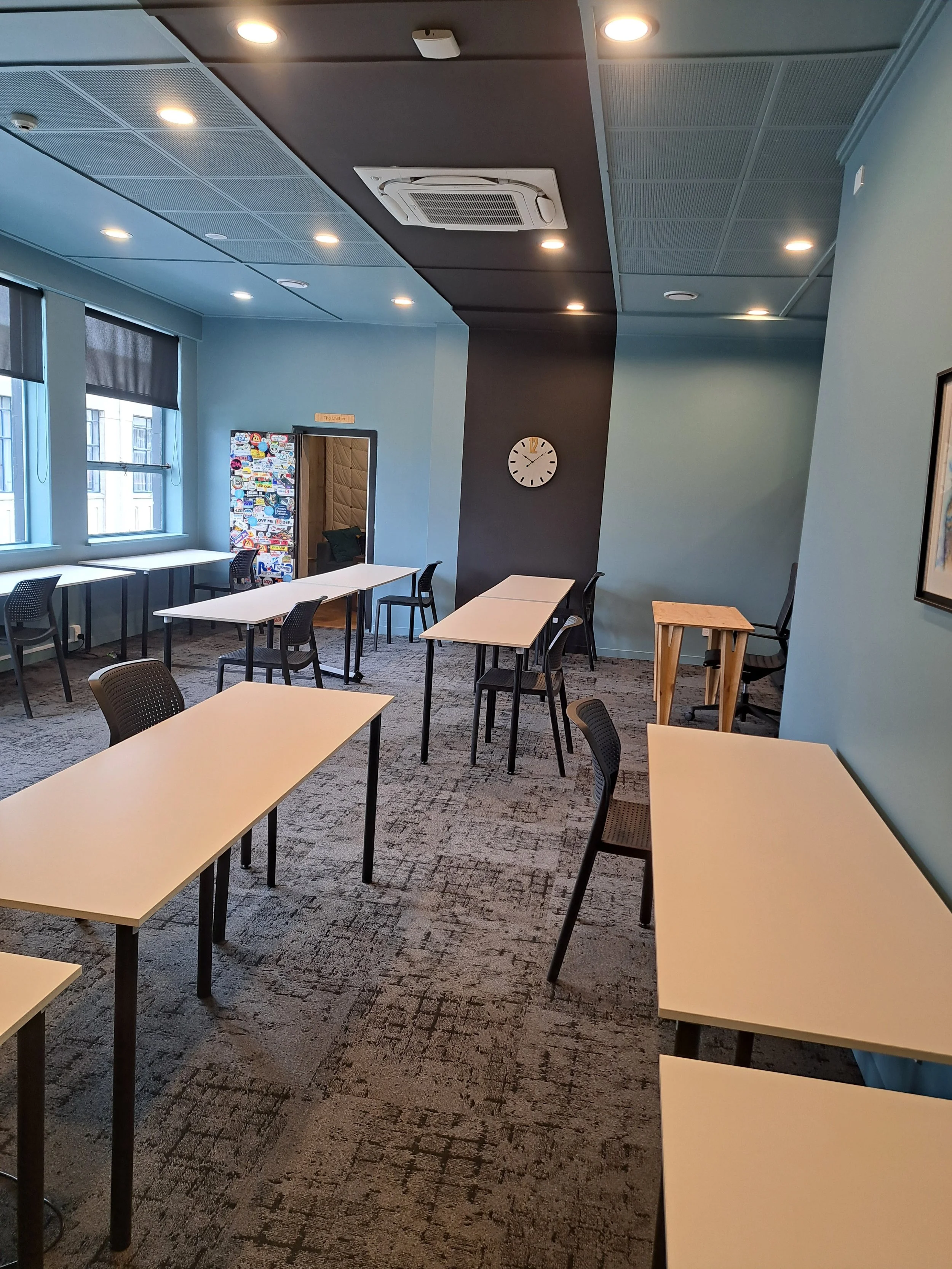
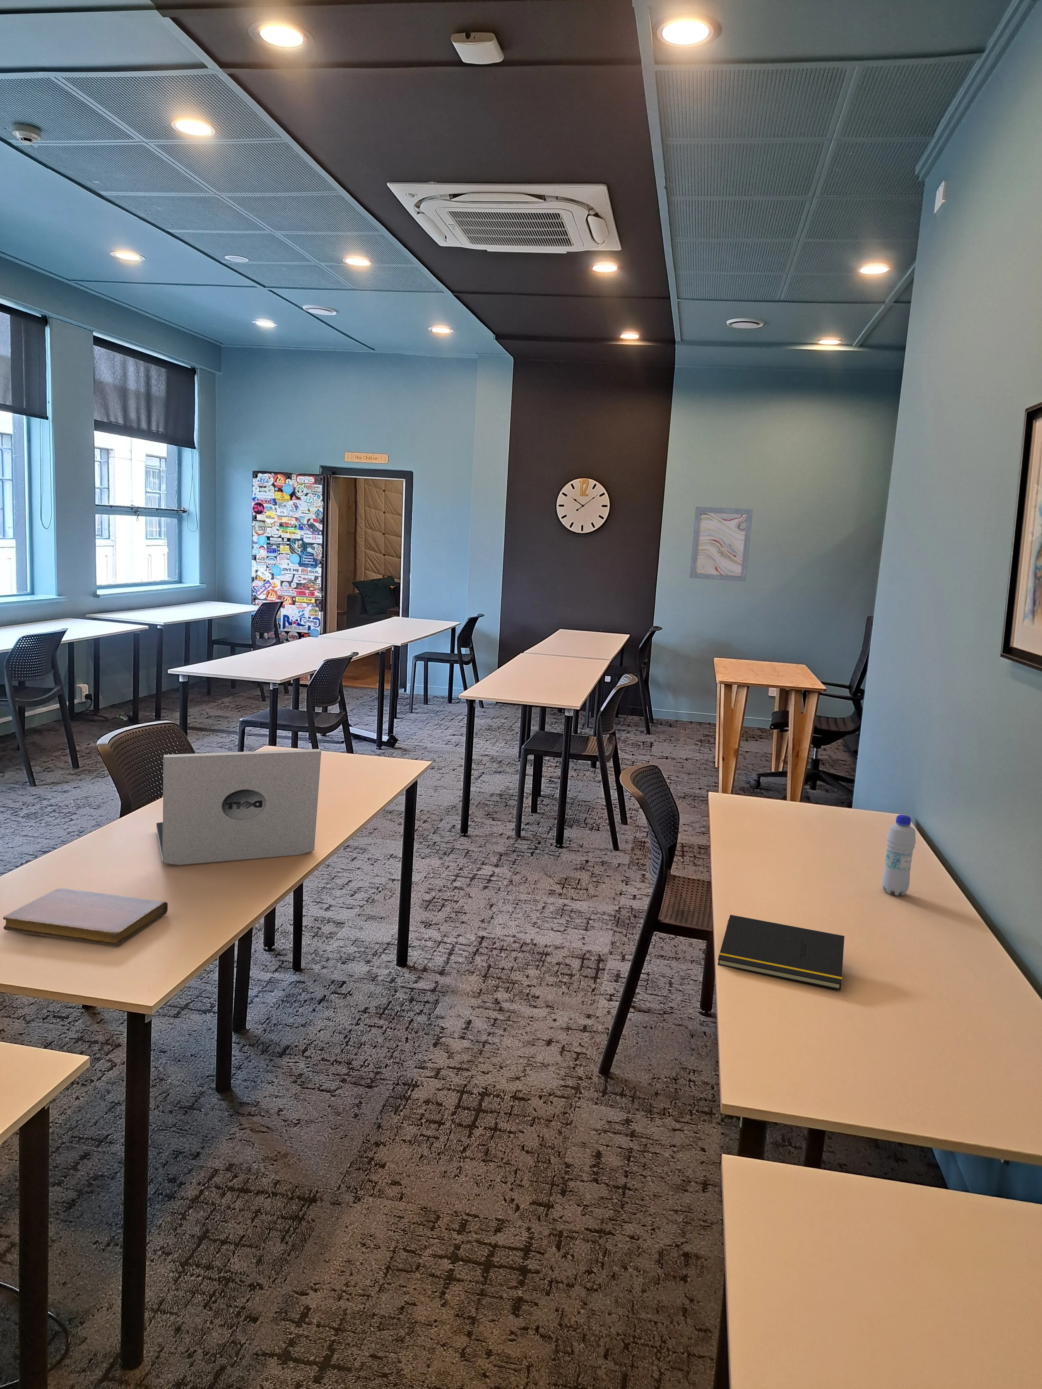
+ notepad [717,914,845,991]
+ wall art [690,507,753,582]
+ notebook [2,888,167,947]
+ bottle [881,814,916,895]
+ laptop [155,749,322,866]
